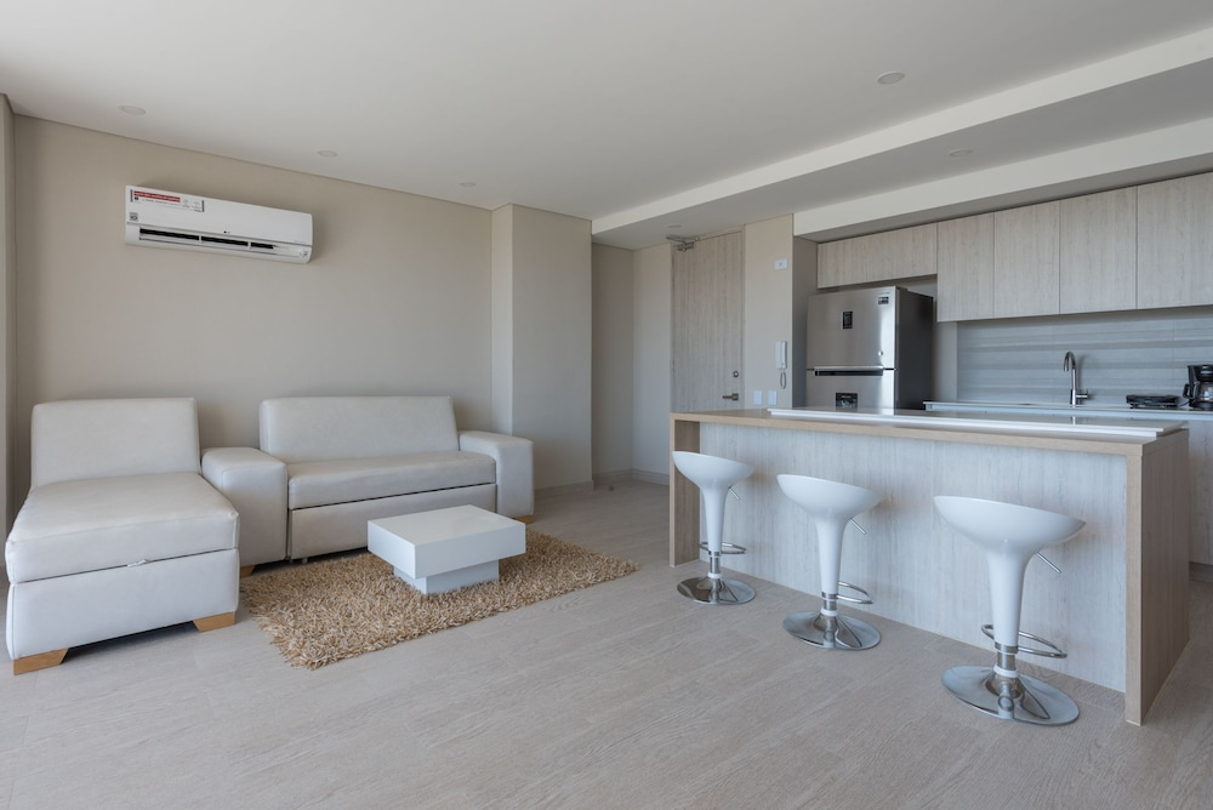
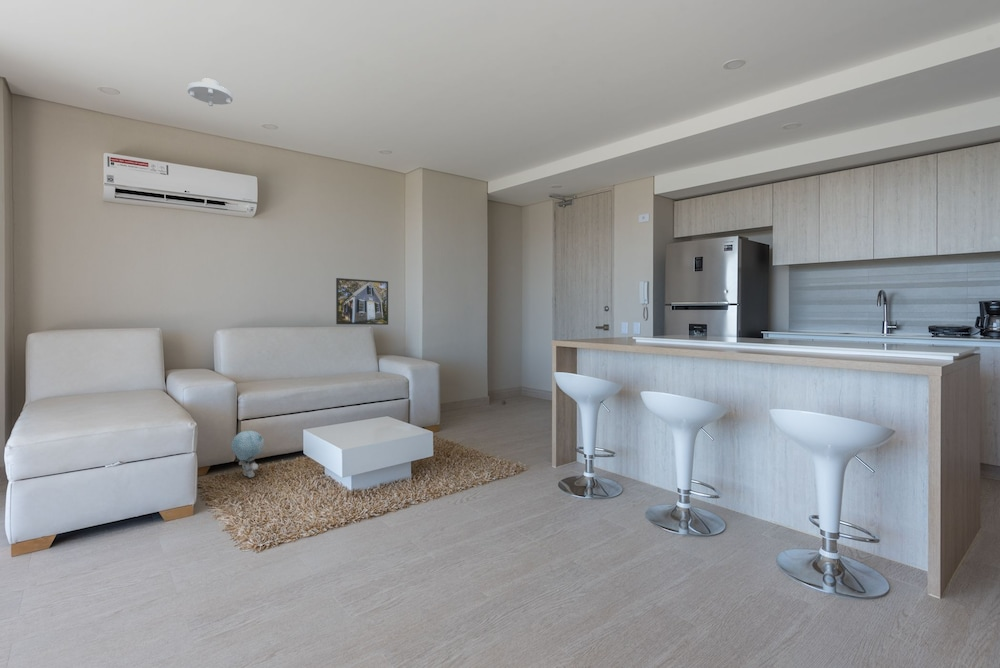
+ ceiling light [187,77,234,107]
+ plush toy [230,430,265,479]
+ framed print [335,277,389,326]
